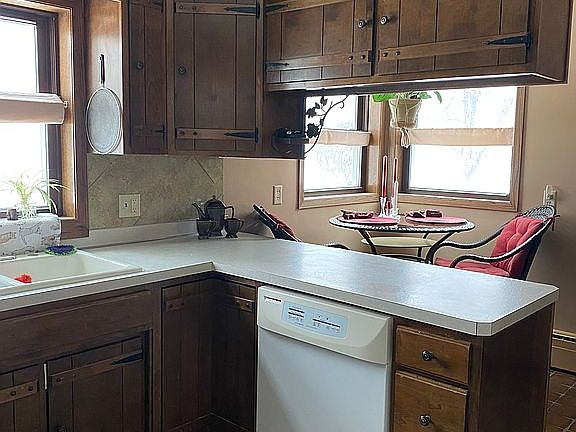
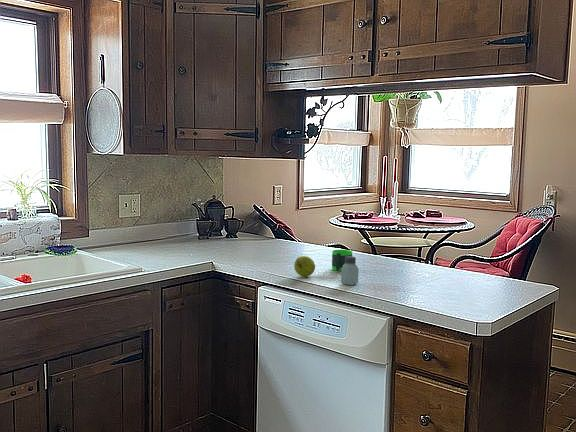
+ apple [293,255,316,277]
+ saltshaker [340,256,360,286]
+ mug [331,249,353,272]
